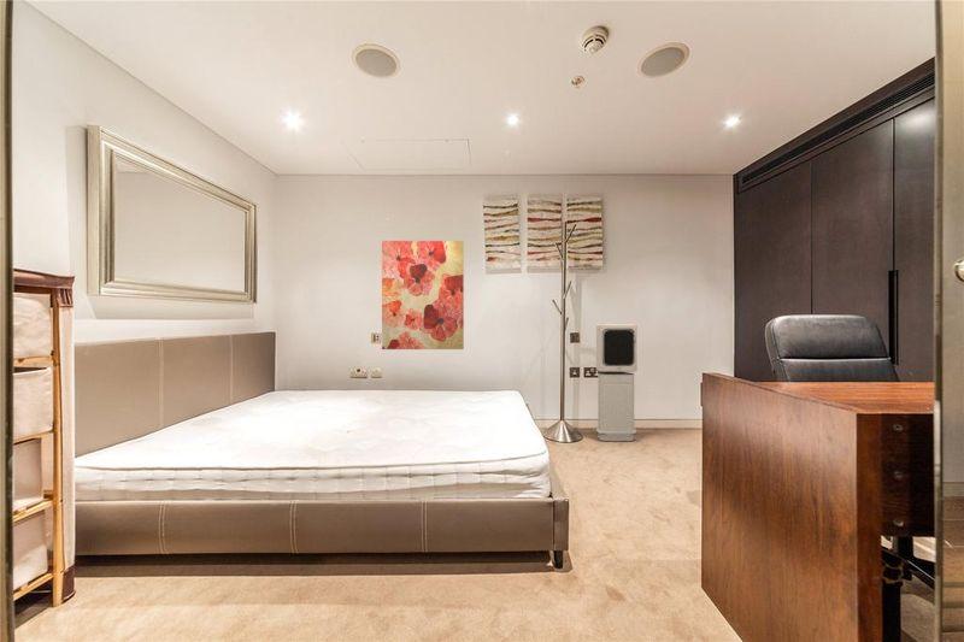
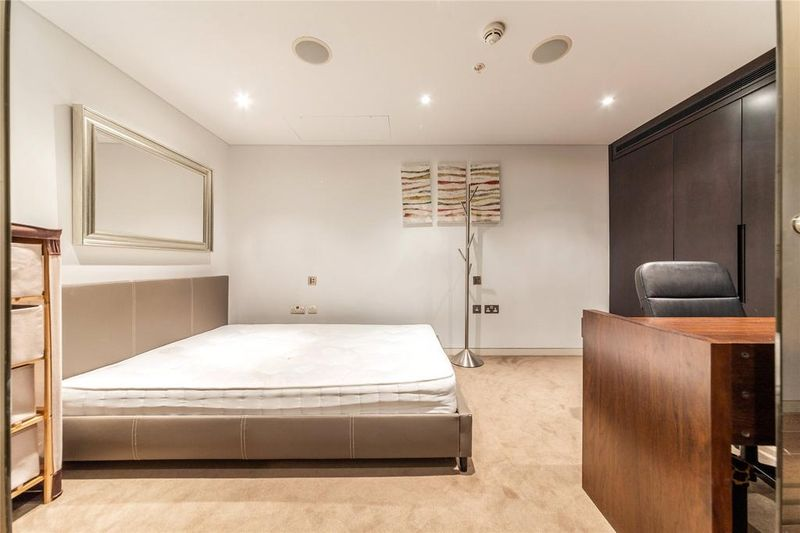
- air purifier [595,323,639,442]
- wall art [381,240,465,351]
